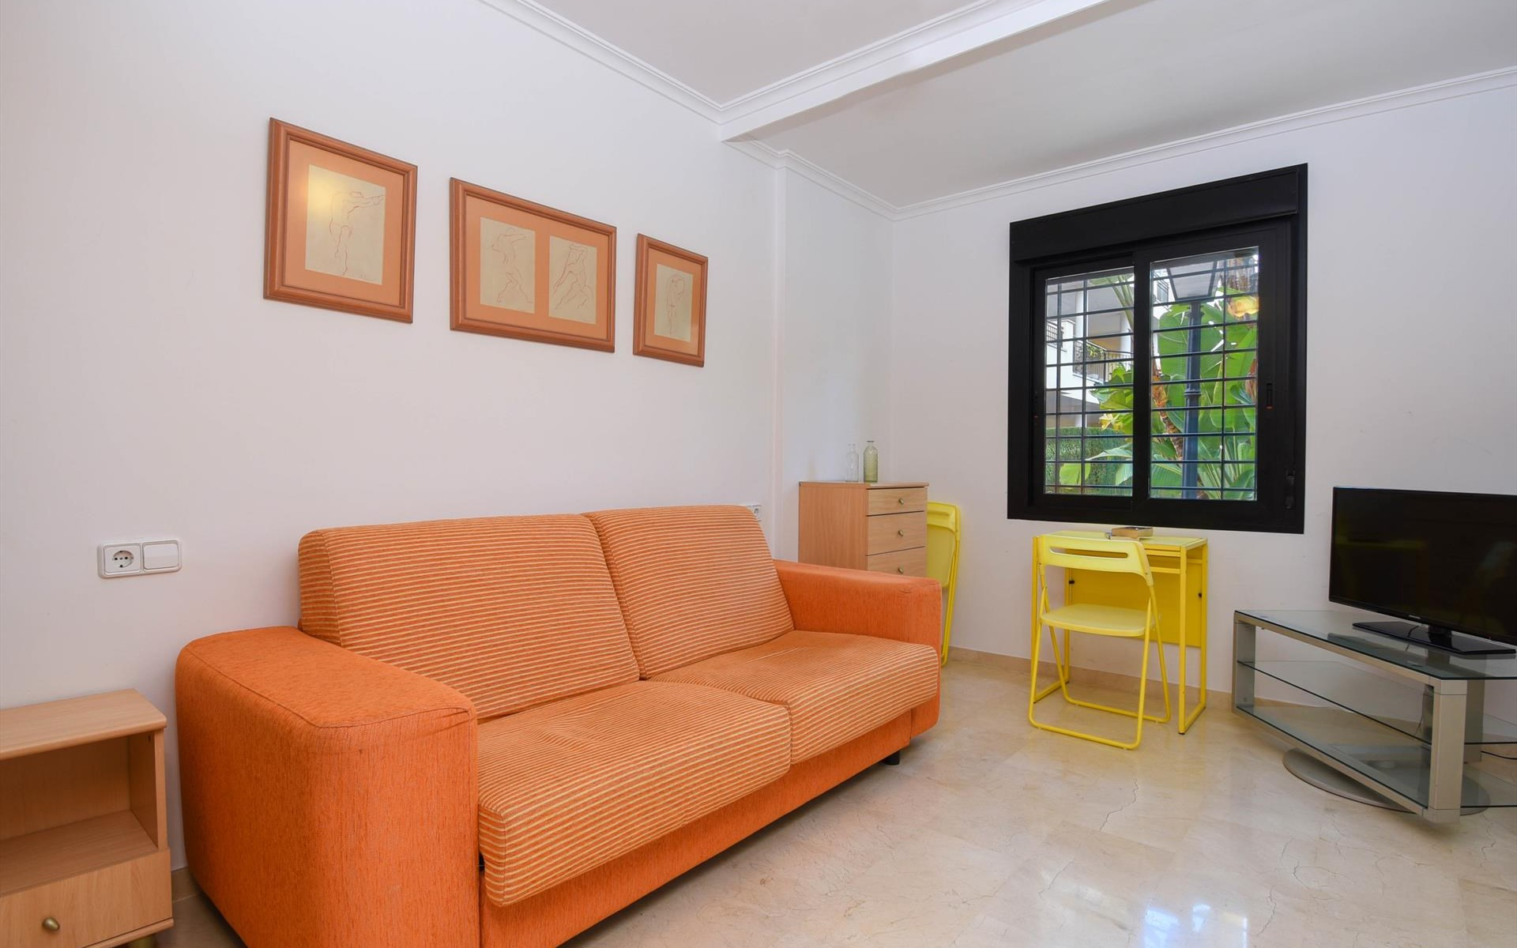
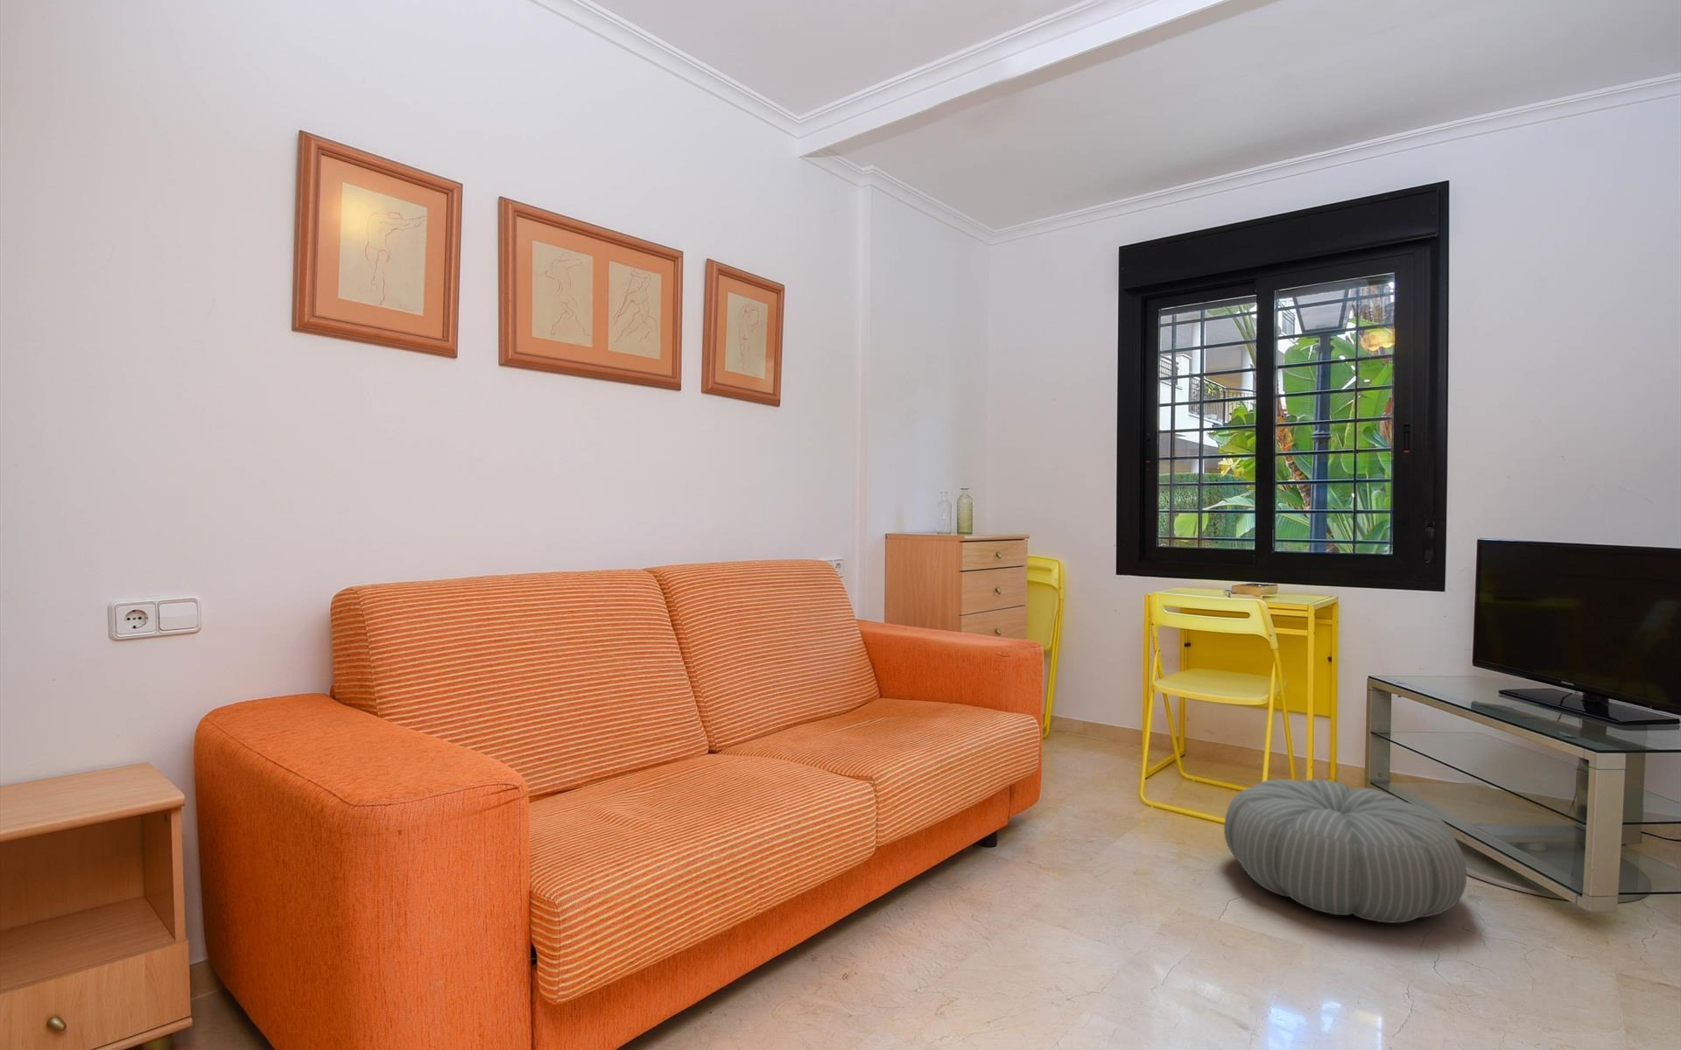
+ pouf [1224,779,1467,924]
